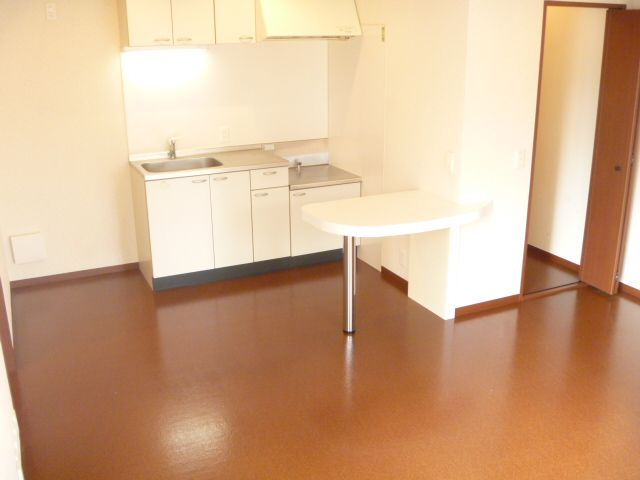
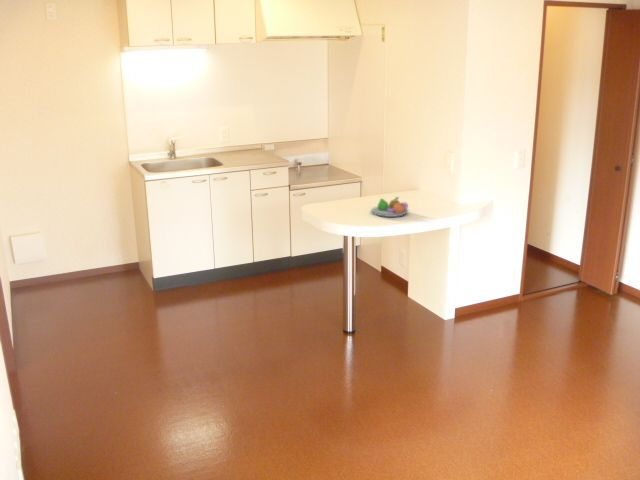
+ fruit bowl [370,196,409,218]
